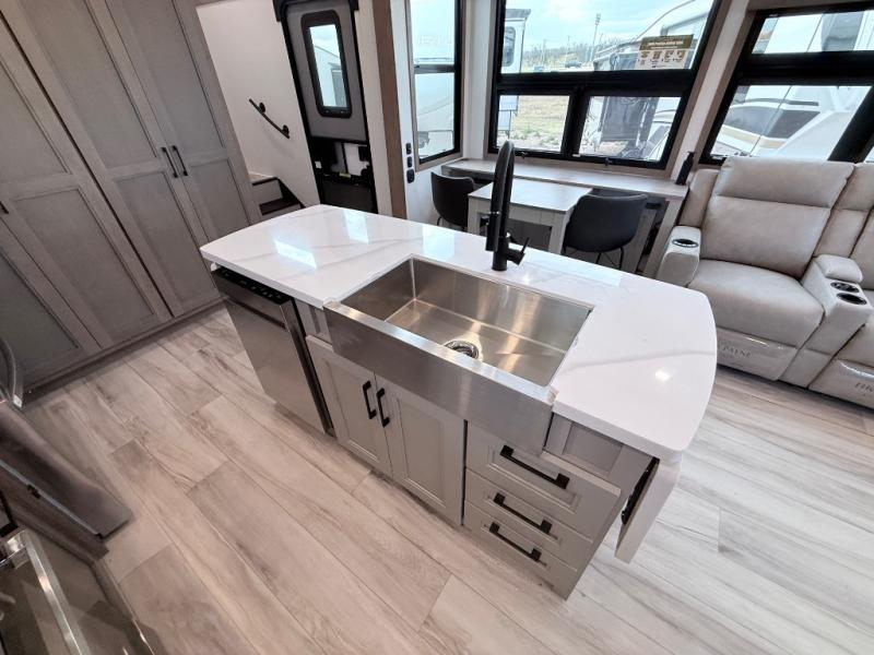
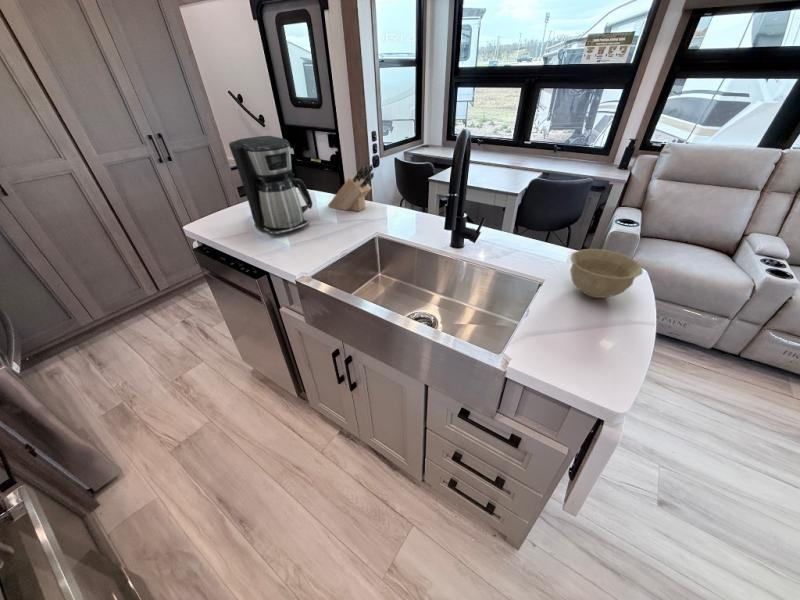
+ bowl [569,248,643,299]
+ coffee maker [228,135,314,236]
+ knife block [327,164,375,212]
